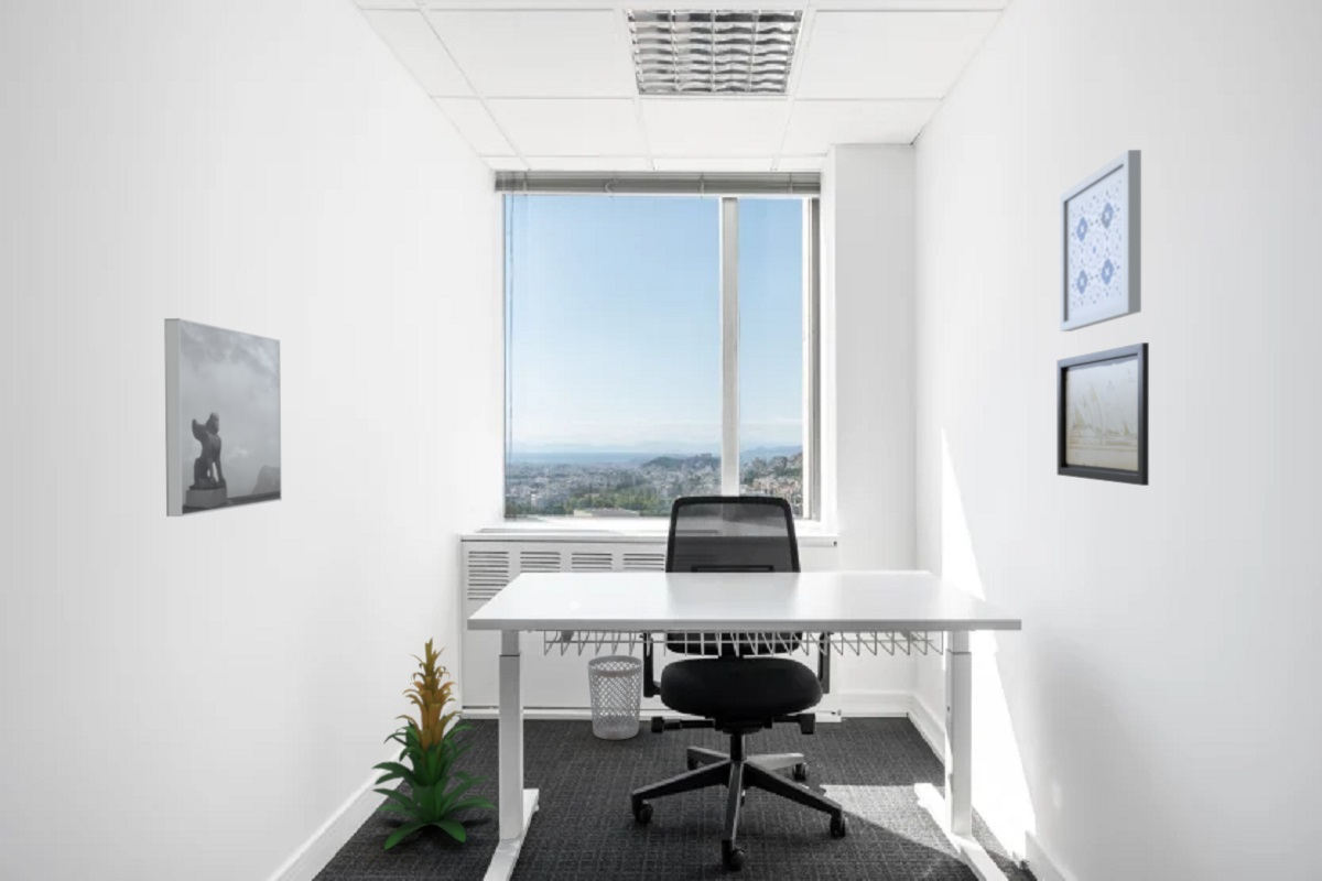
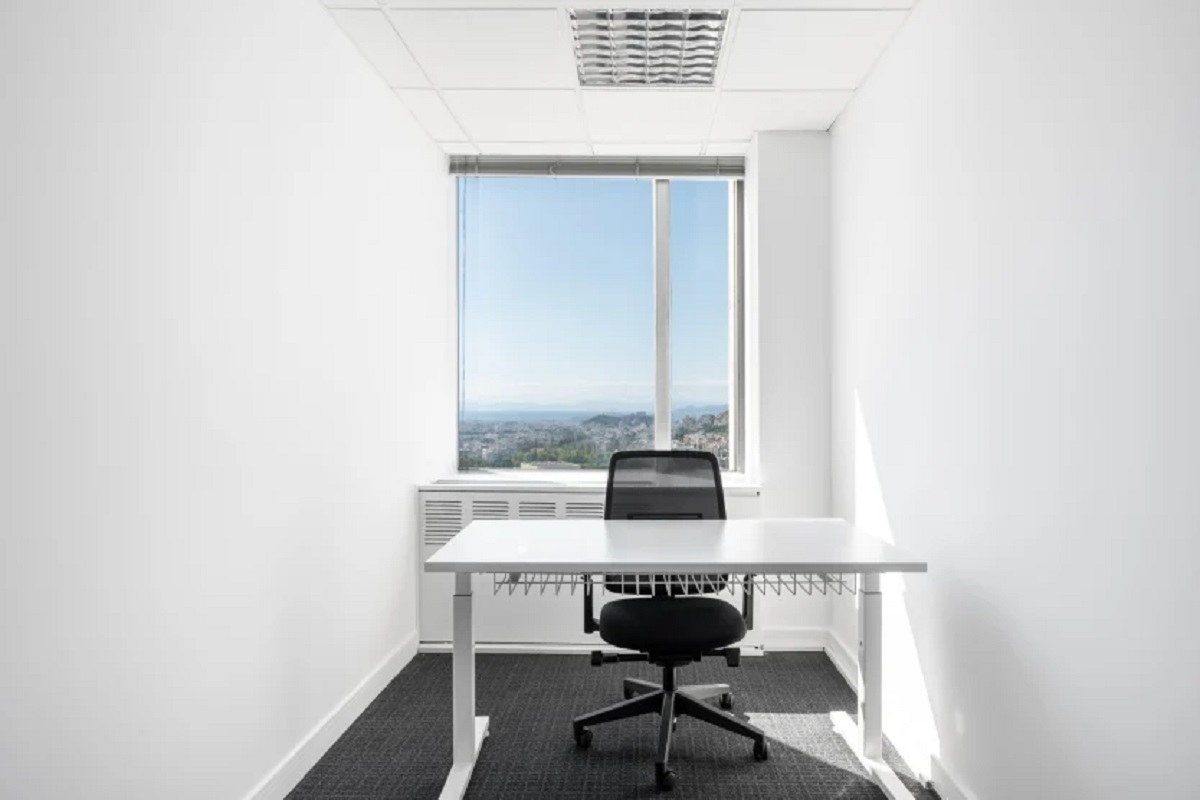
- wastebasket [586,654,643,741]
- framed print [163,317,283,518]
- wall art [1056,341,1150,487]
- wall art [1059,149,1142,333]
- indoor plant [370,635,497,851]
